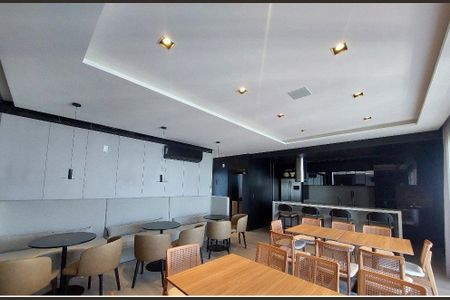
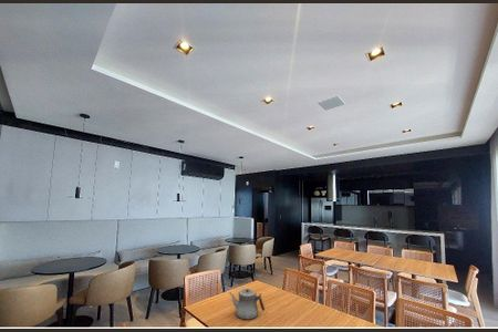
+ teapot [228,288,266,321]
